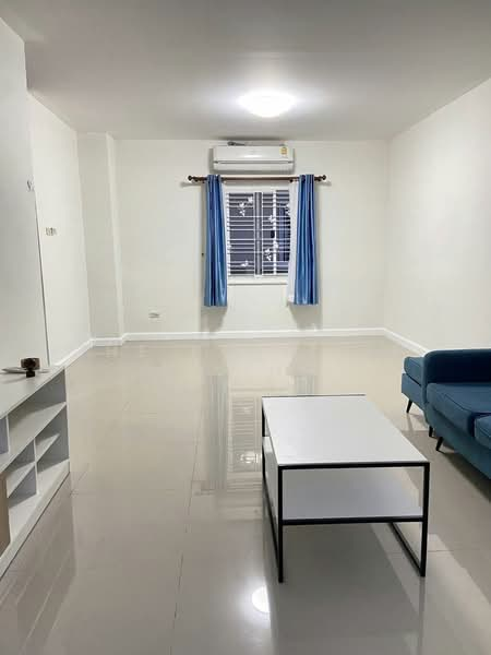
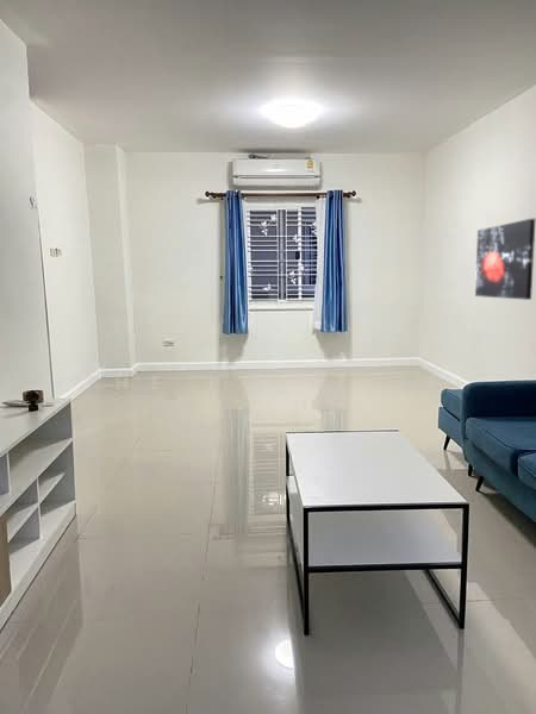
+ wall art [474,218,536,301]
